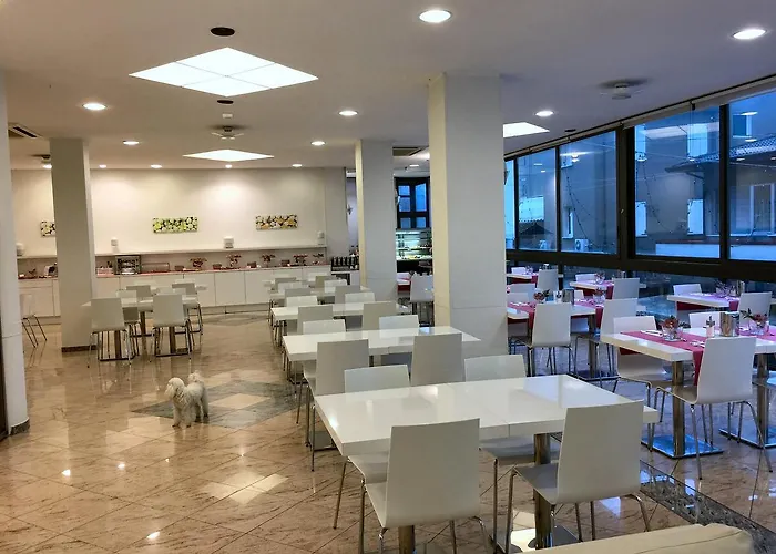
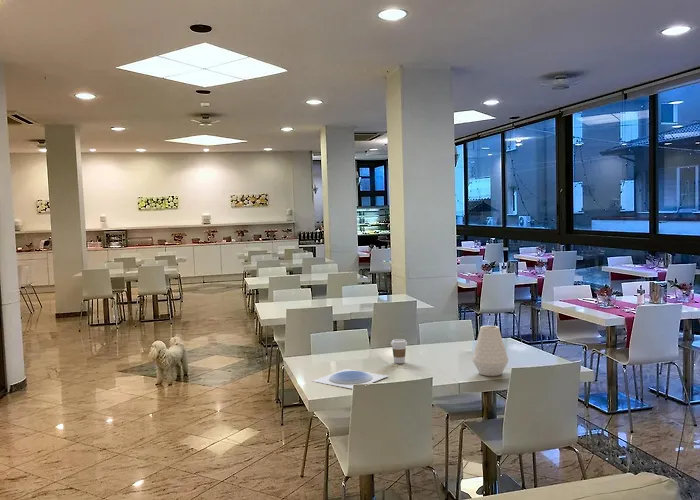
+ coffee cup [390,338,408,365]
+ plate [312,368,388,390]
+ vase [471,325,509,377]
